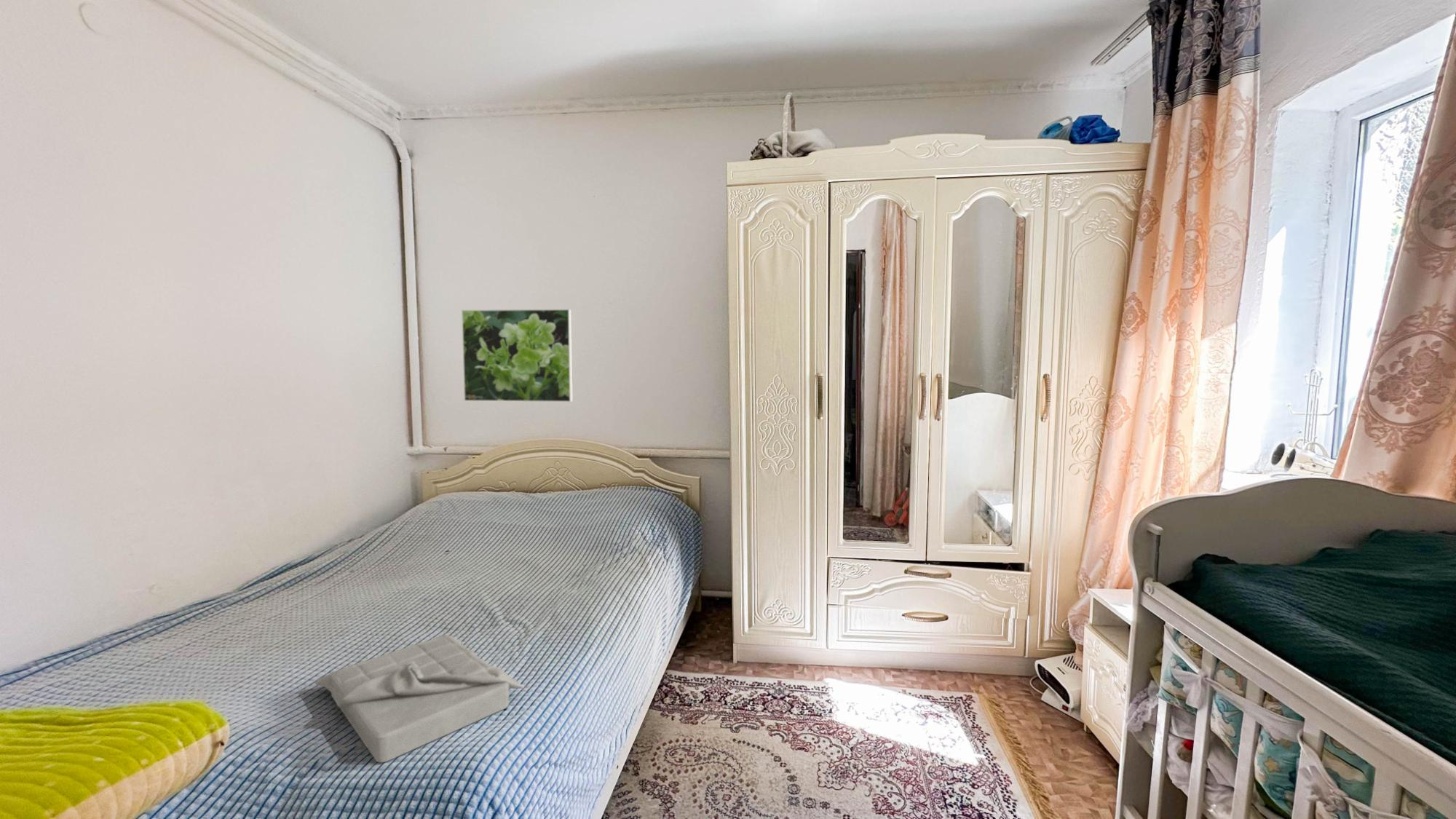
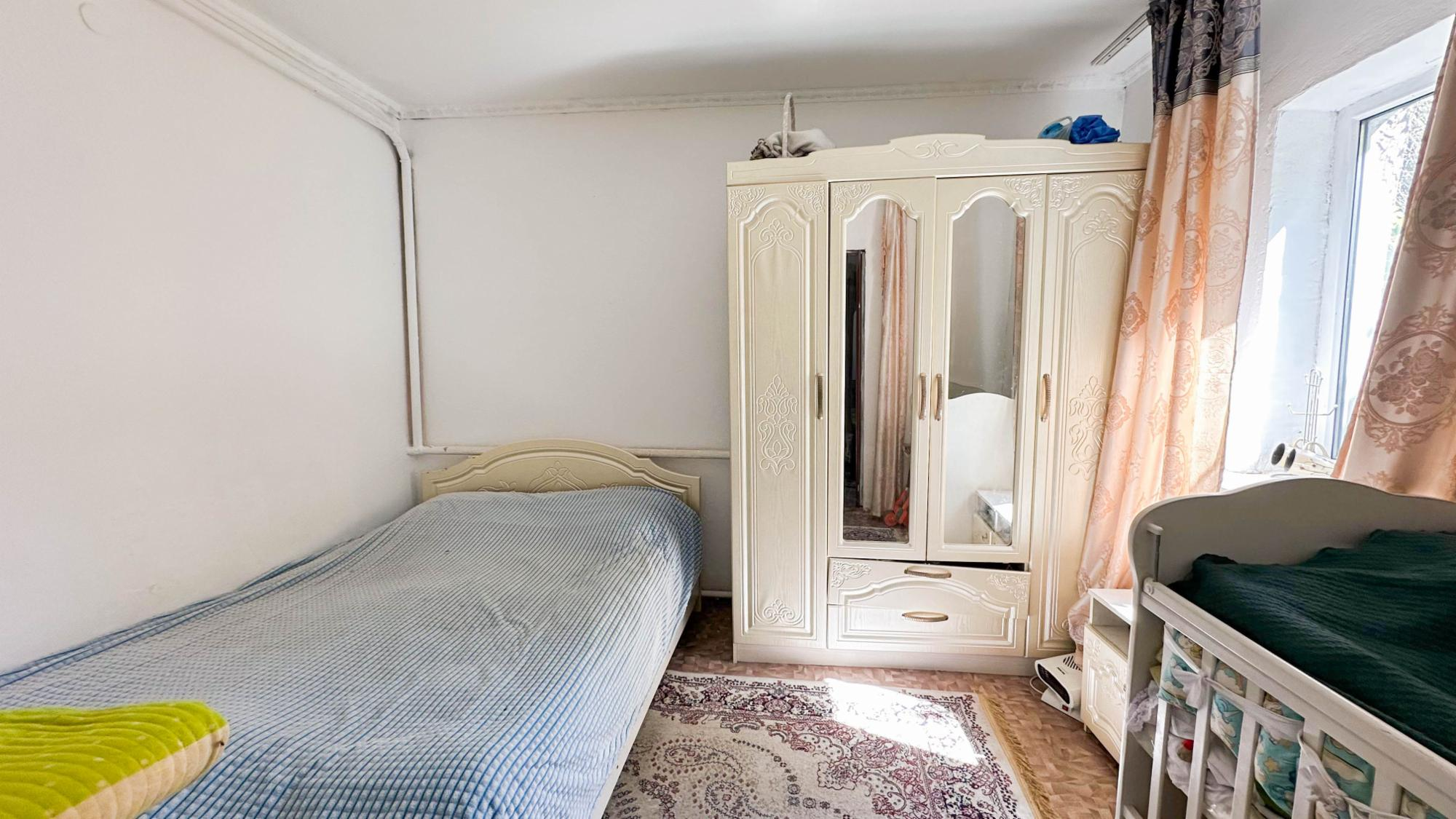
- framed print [461,309,574,403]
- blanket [313,634,526,763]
